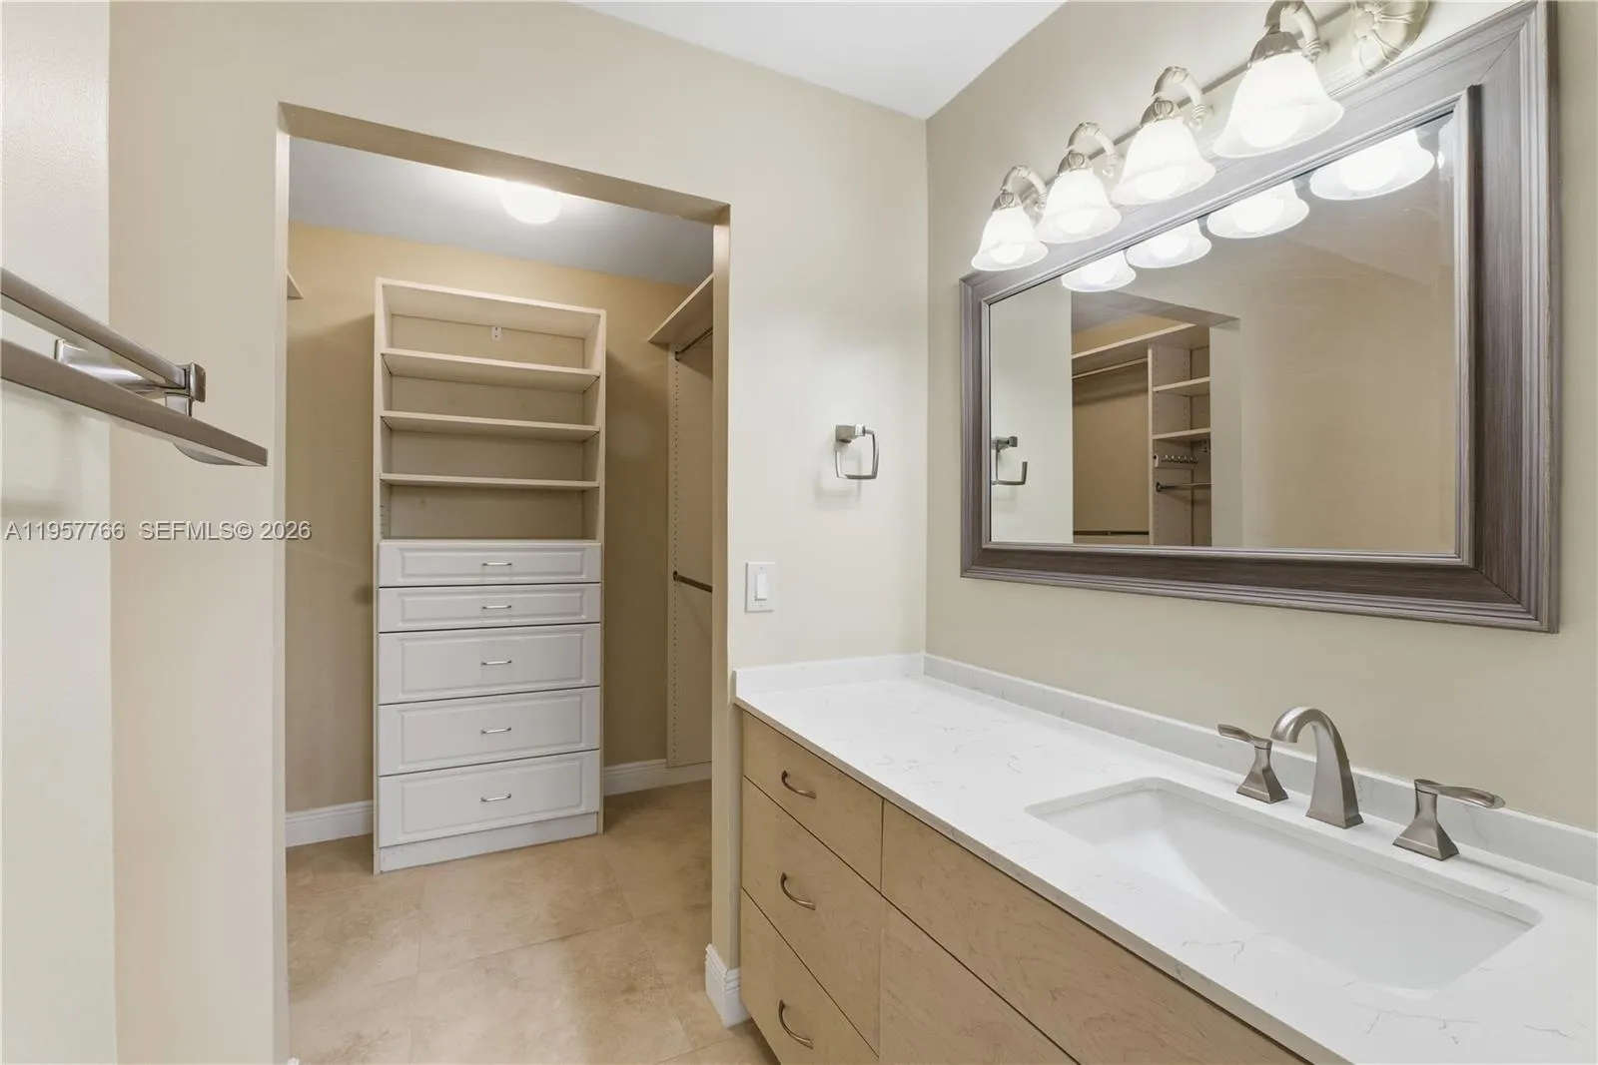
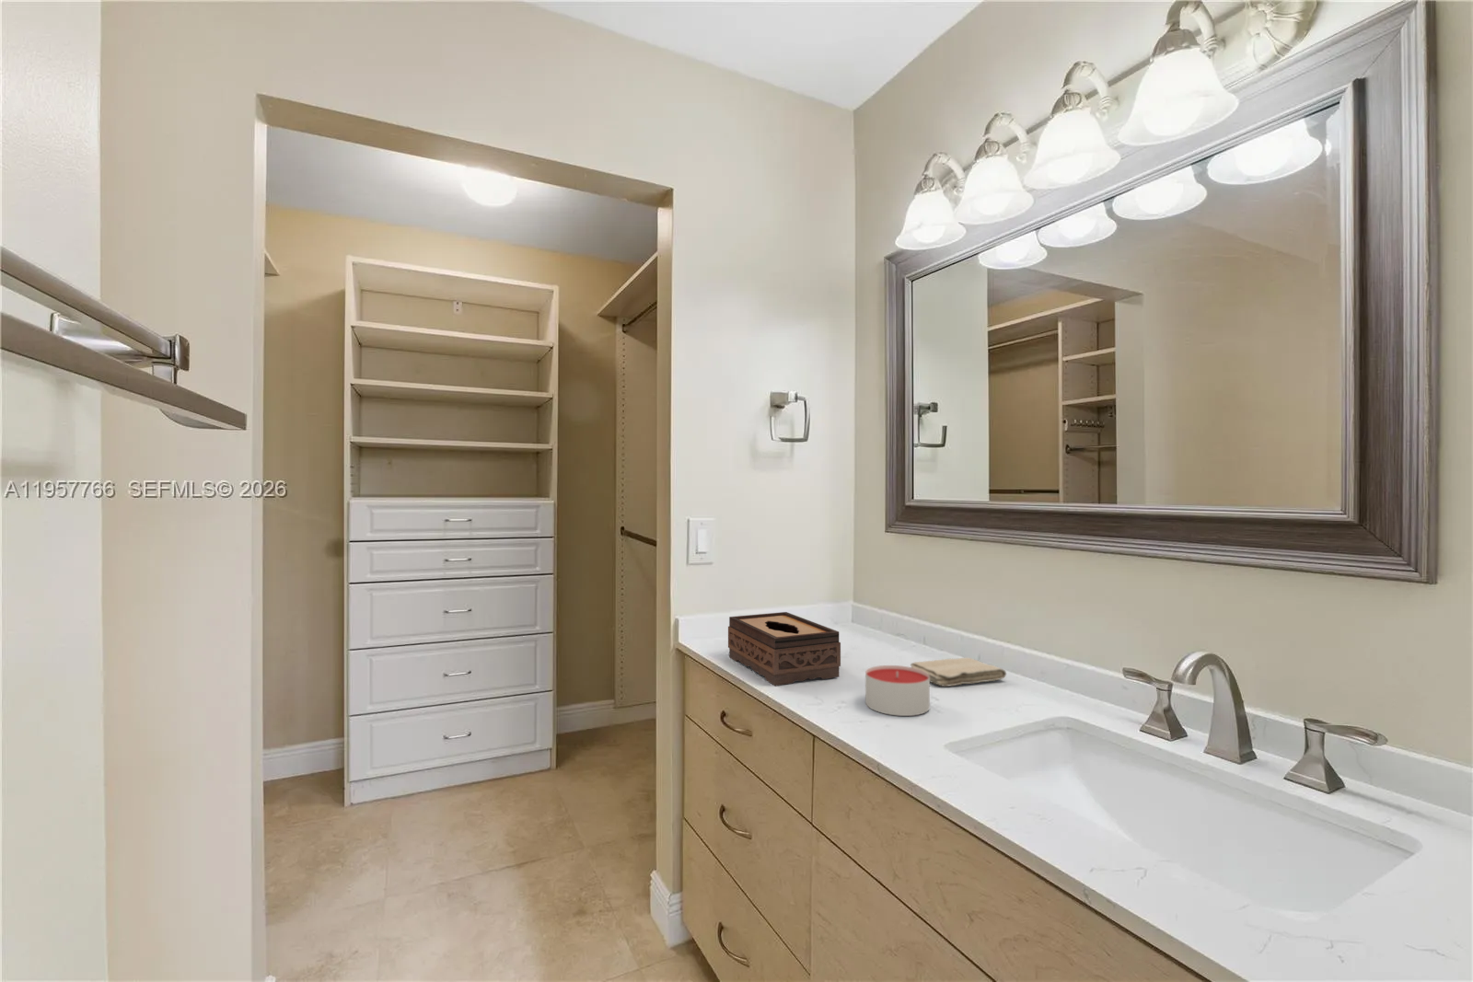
+ candle [865,664,930,717]
+ tissue box [728,612,842,686]
+ washcloth [910,658,1007,687]
